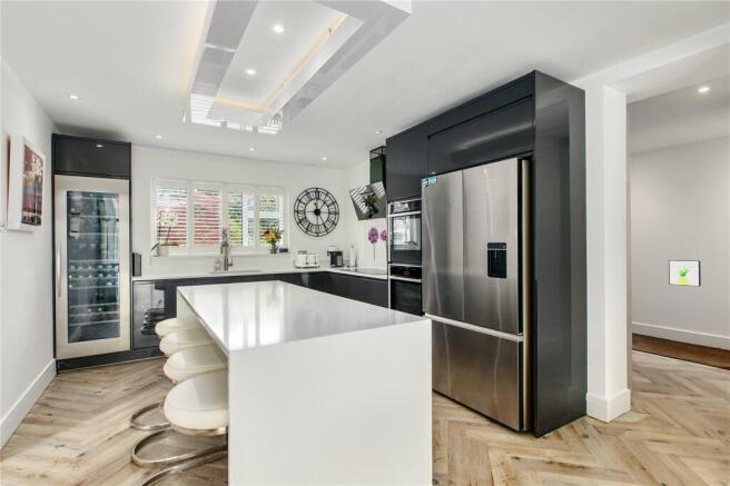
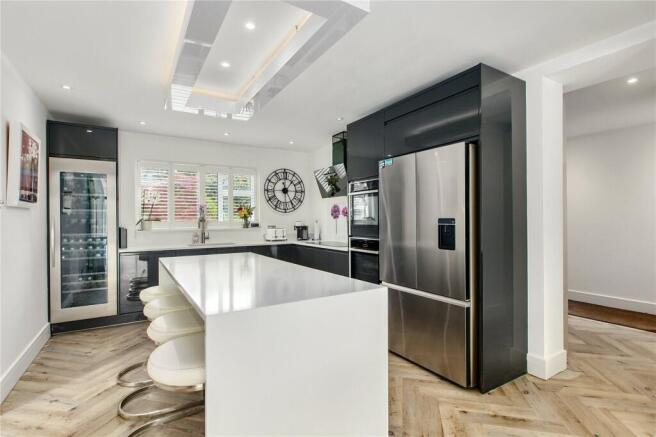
- wall art [668,259,702,287]
